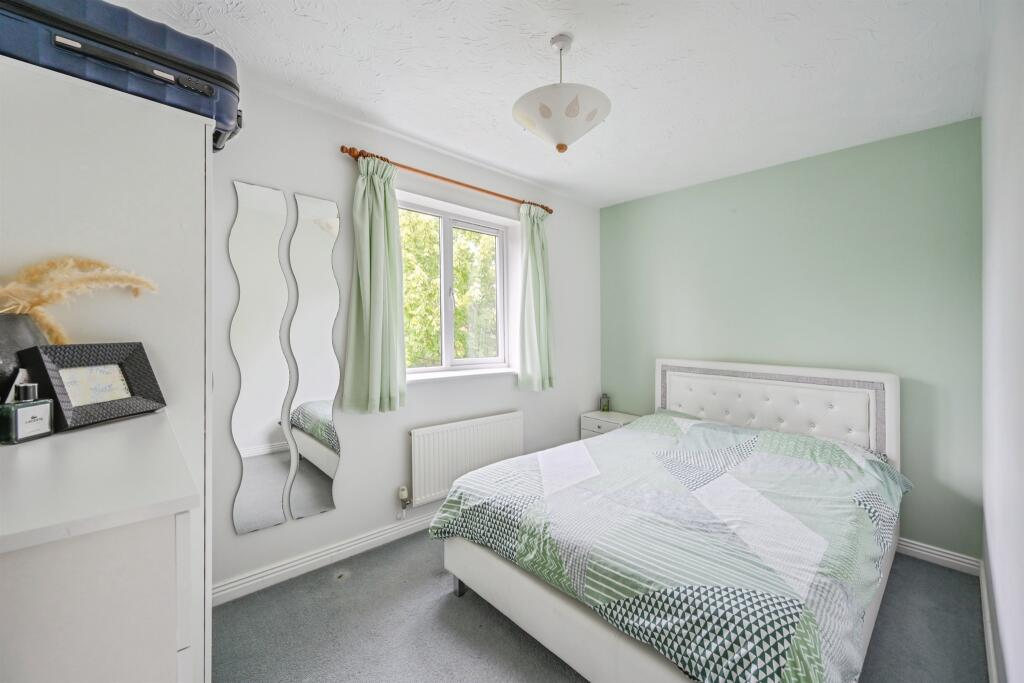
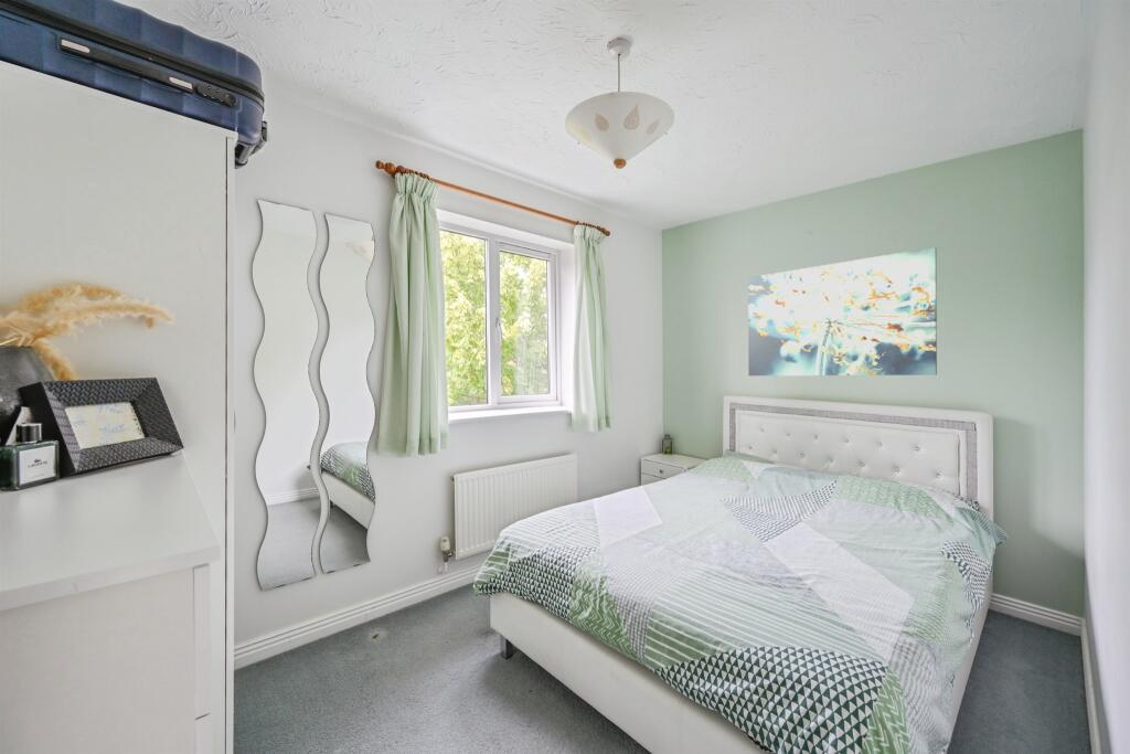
+ wall art [747,246,938,376]
